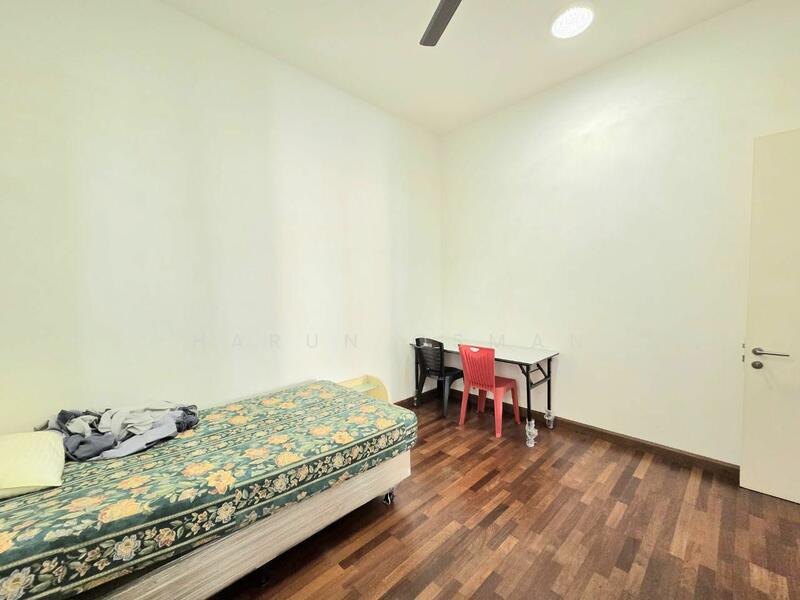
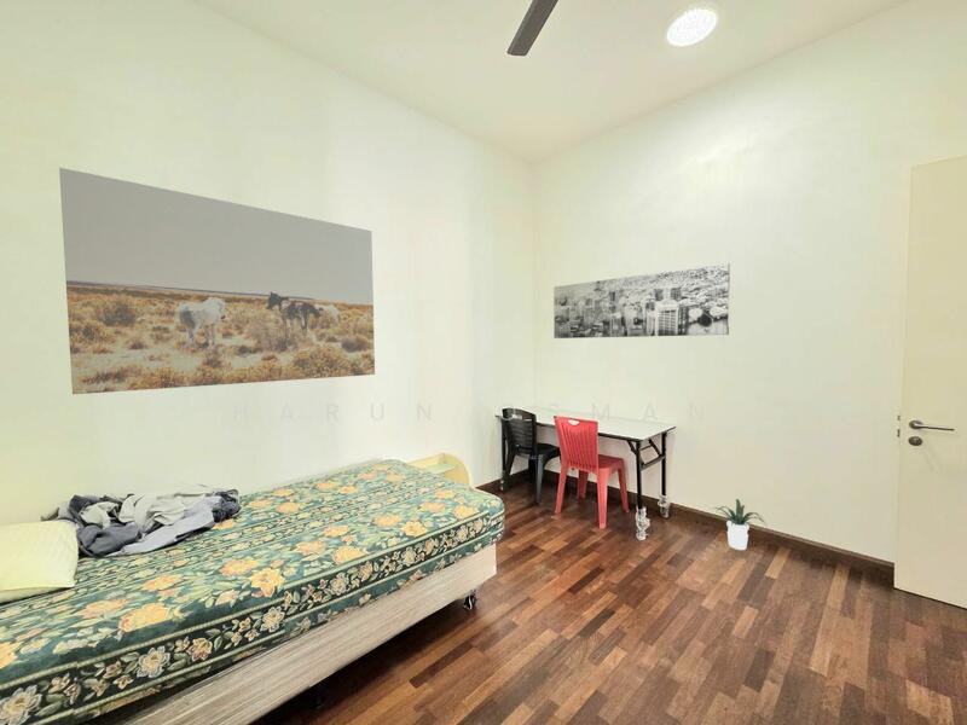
+ wall art [58,167,376,395]
+ potted plant [713,498,769,551]
+ wall art [552,262,731,340]
